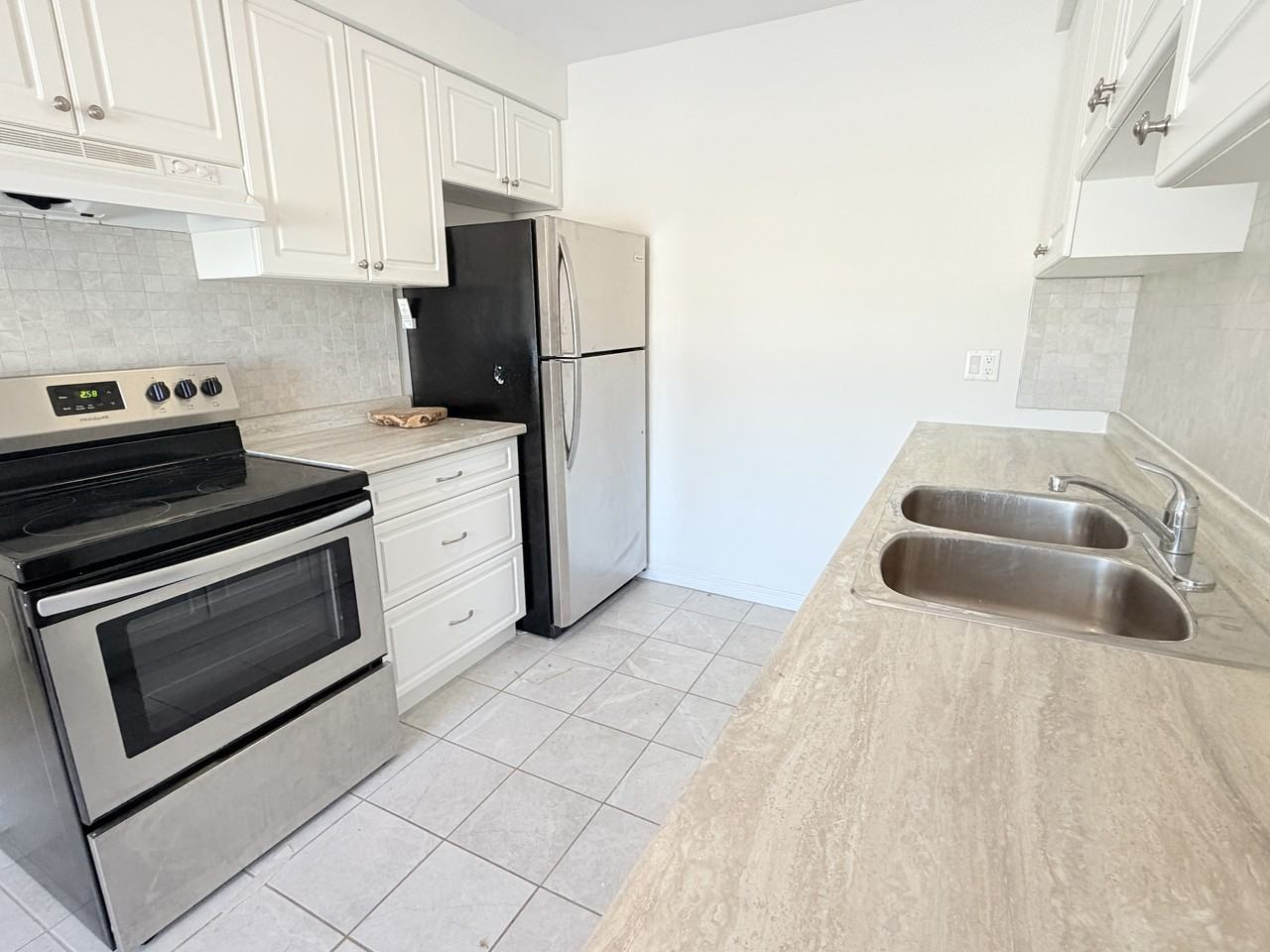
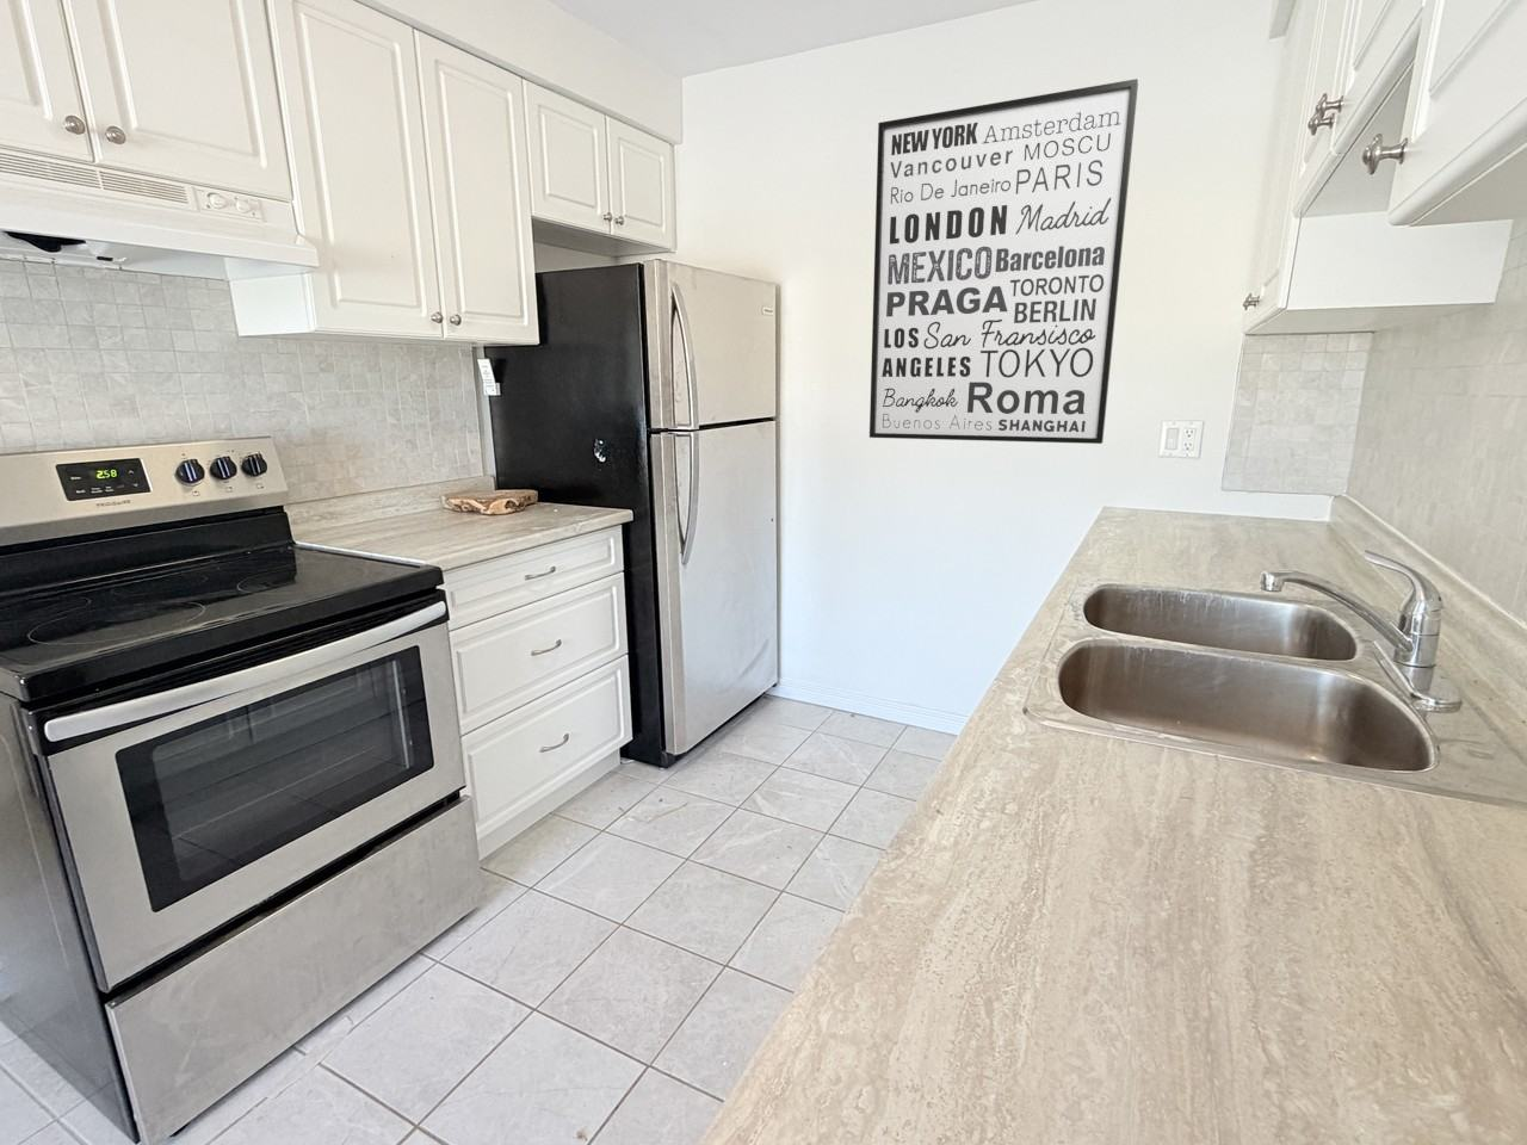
+ wall art [868,77,1140,445]
